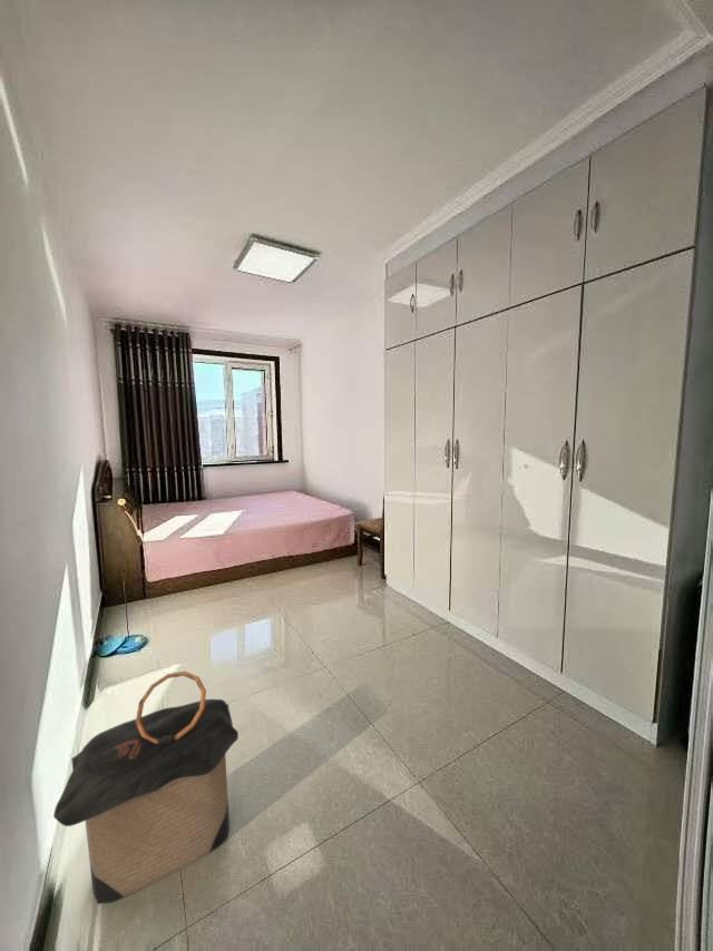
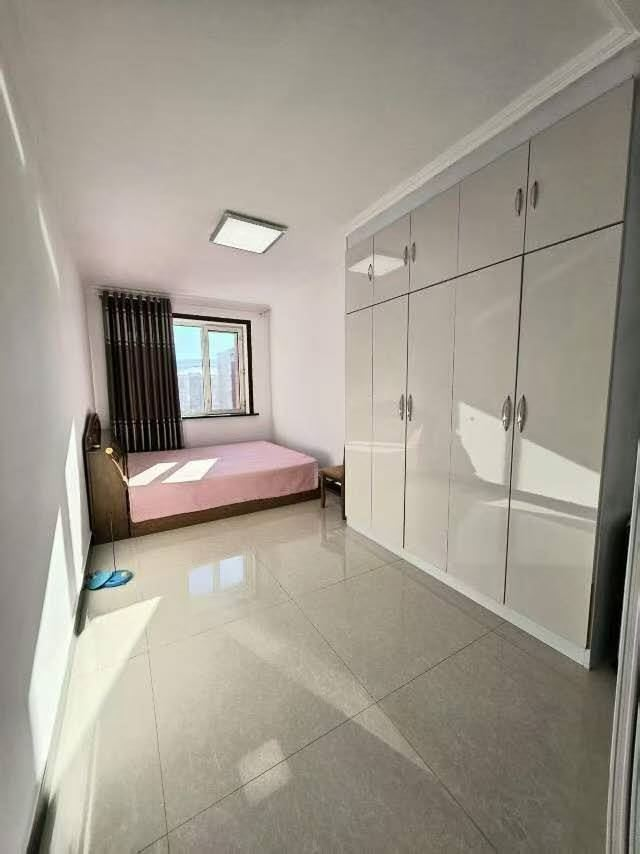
- laundry hamper [52,670,240,904]
